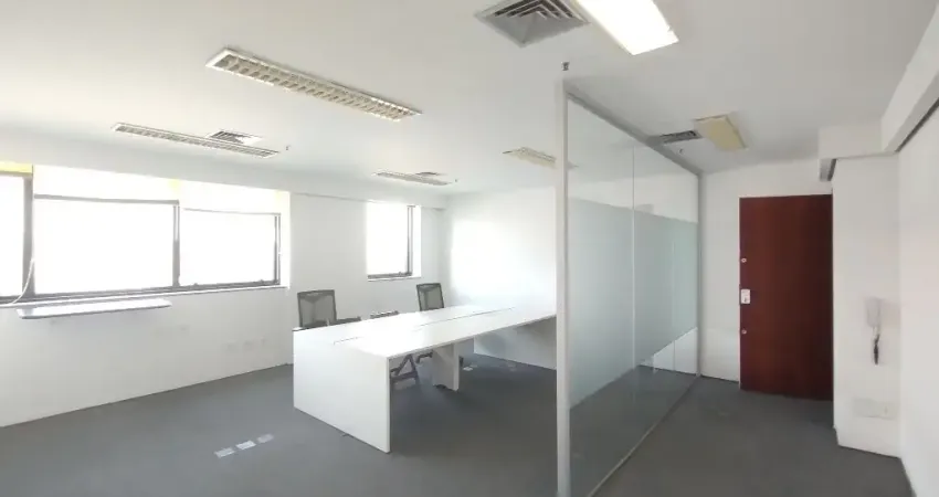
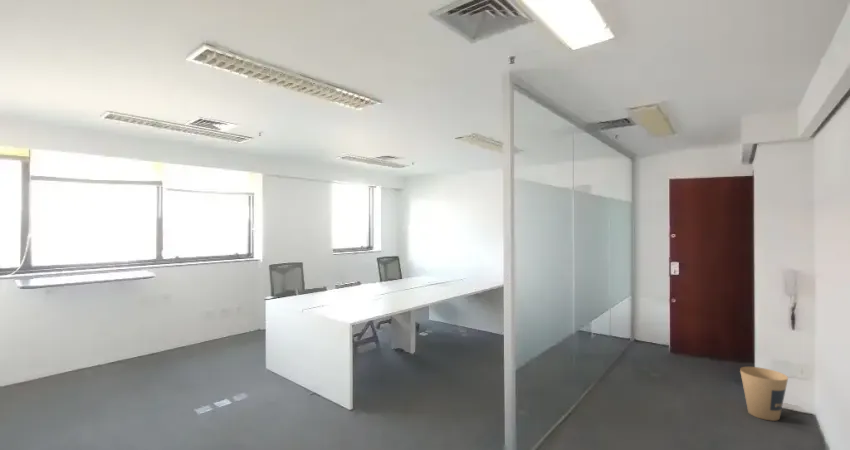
+ trash can [739,366,789,422]
